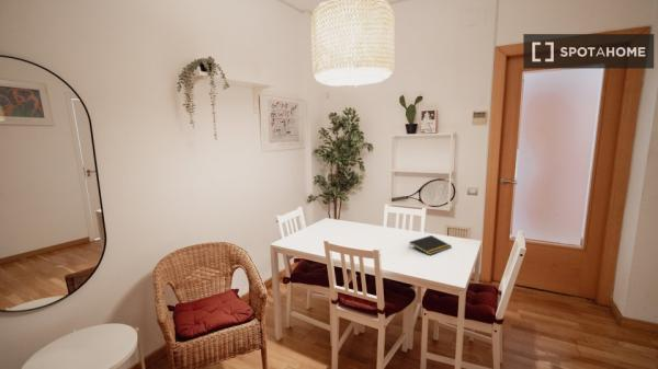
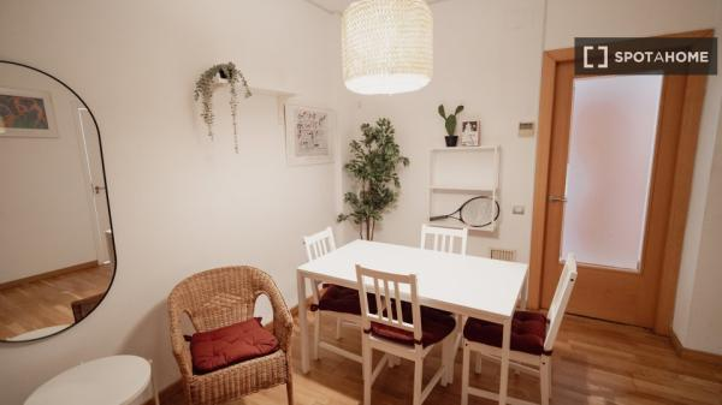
- notepad [408,234,453,256]
